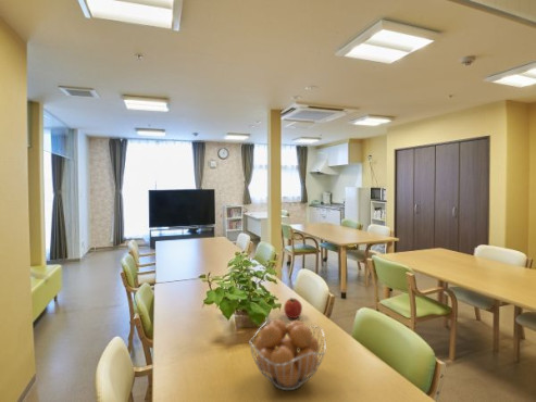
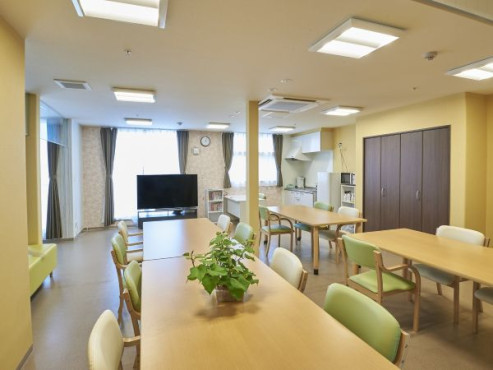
- apple [283,297,303,319]
- fruit basket [248,318,327,391]
